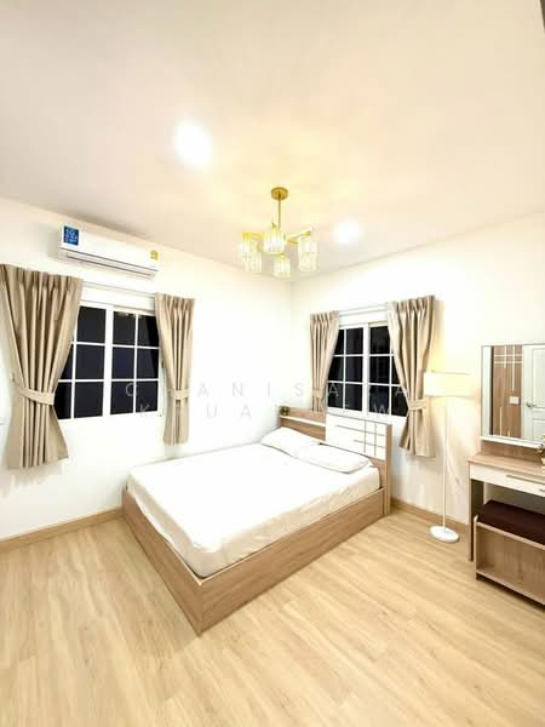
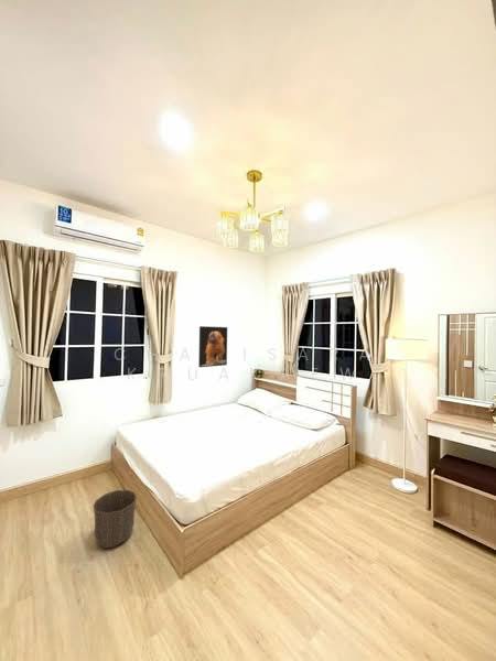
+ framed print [197,325,228,368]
+ waste basket [93,489,138,549]
